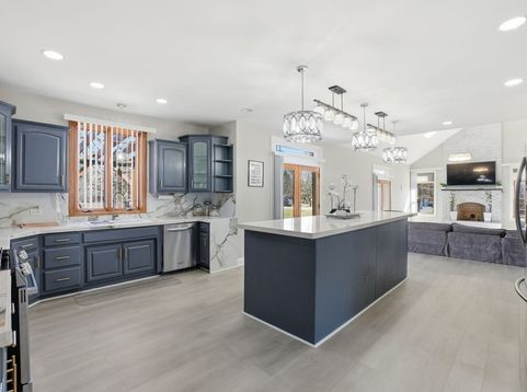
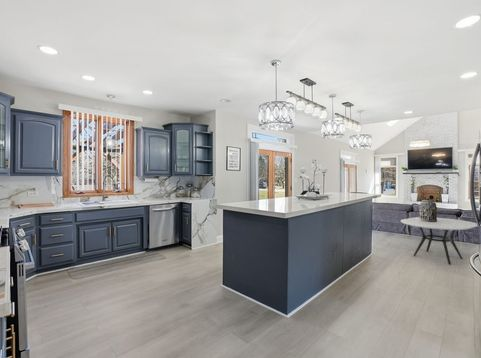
+ dining table [400,216,479,265]
+ decorative urn [418,199,438,222]
